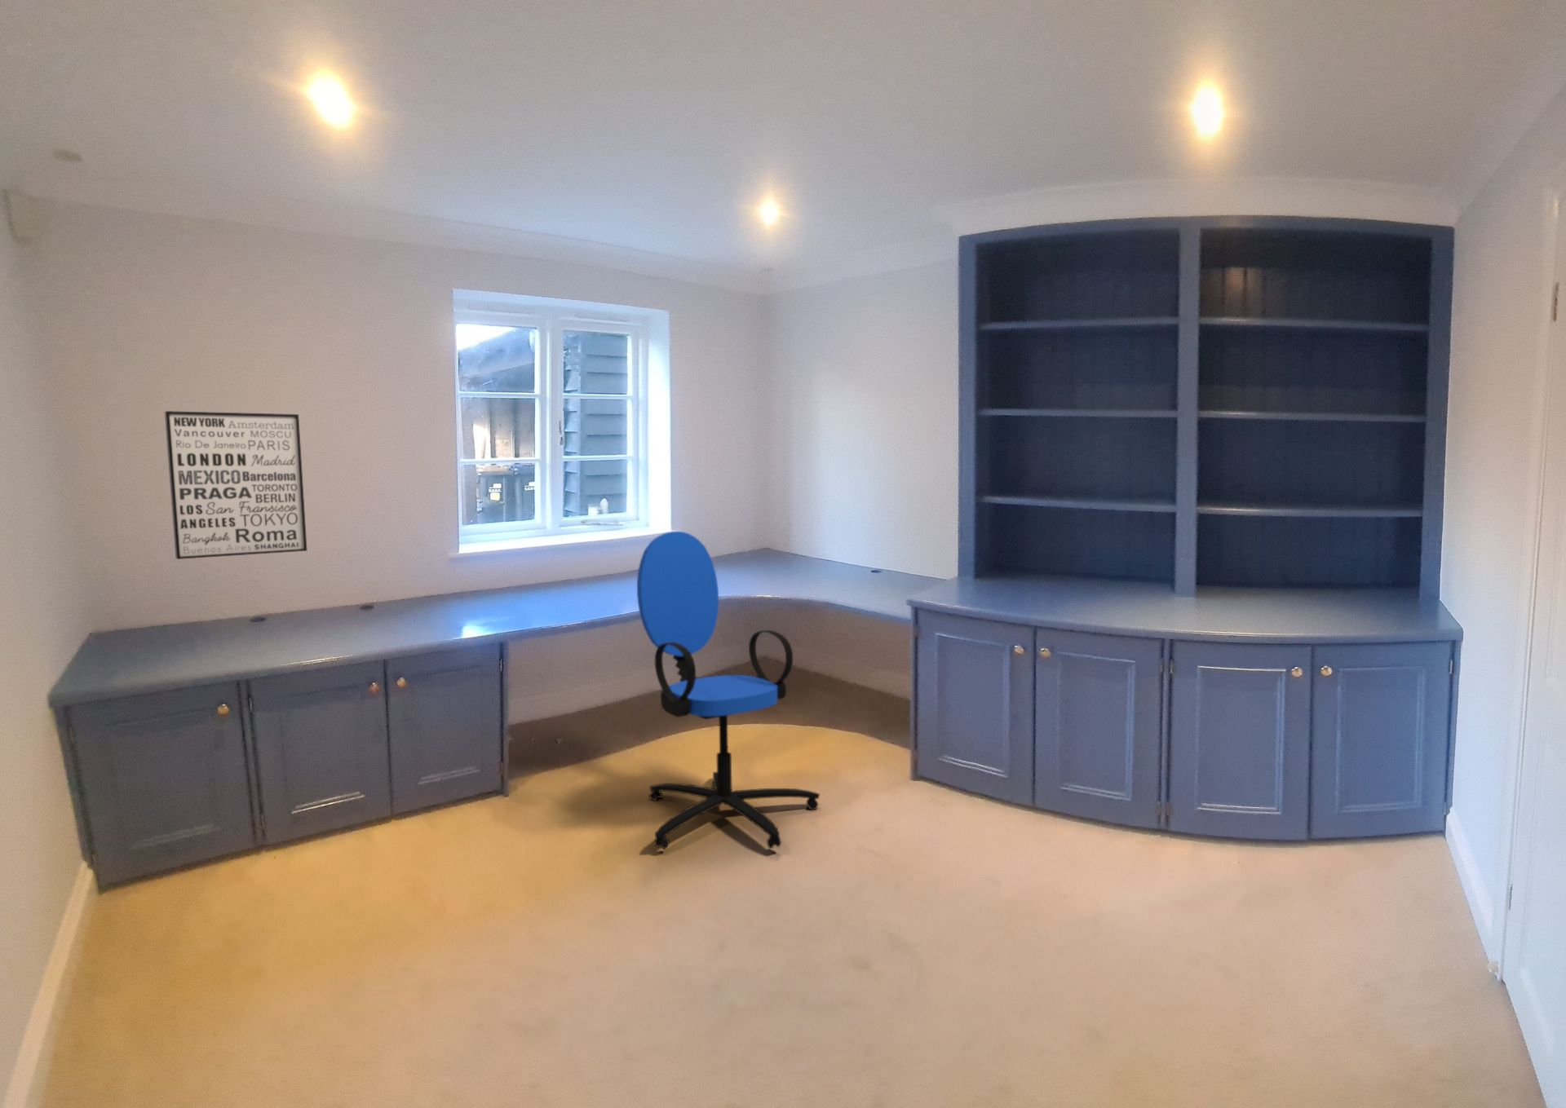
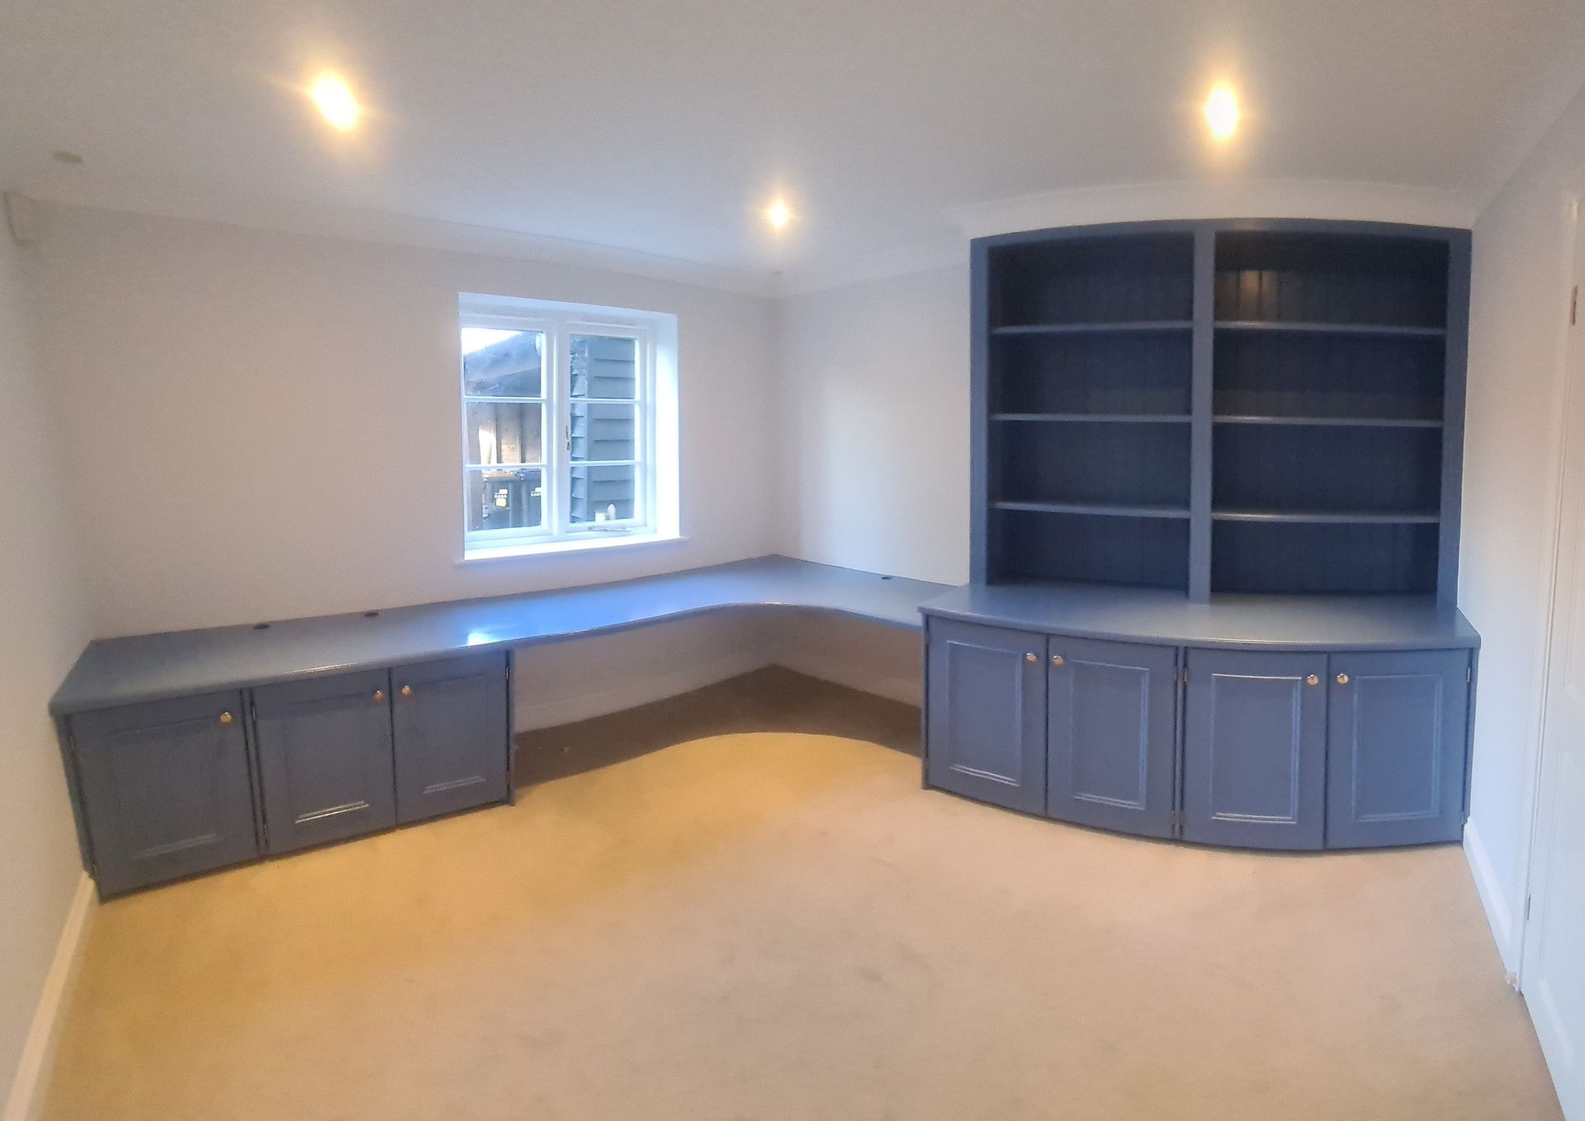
- office chair [637,531,820,849]
- wall art [164,410,307,560]
